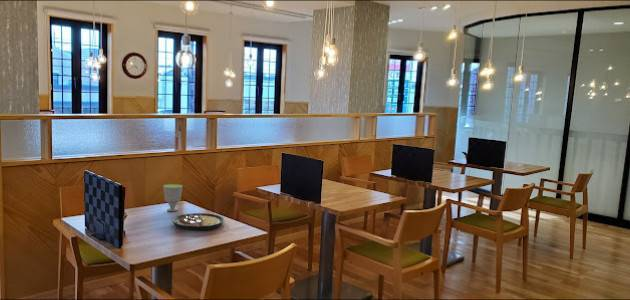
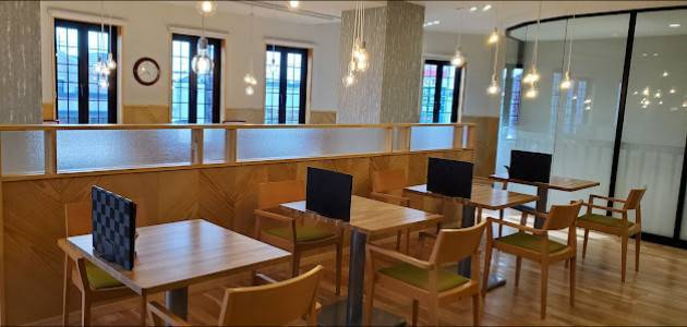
- cup [162,183,184,212]
- plate [171,212,225,231]
